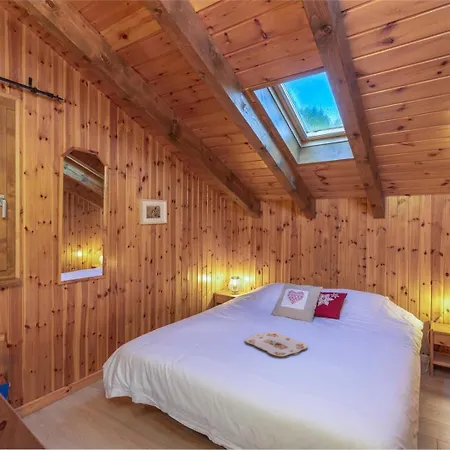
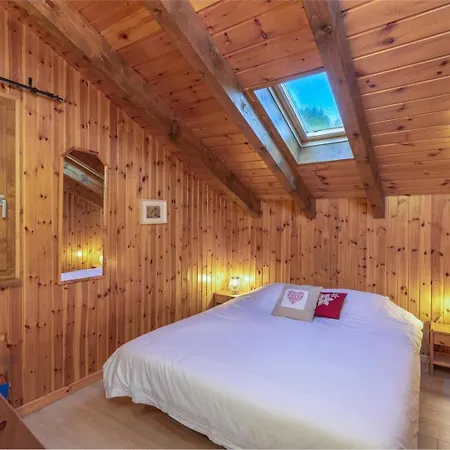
- serving tray [244,331,309,357]
